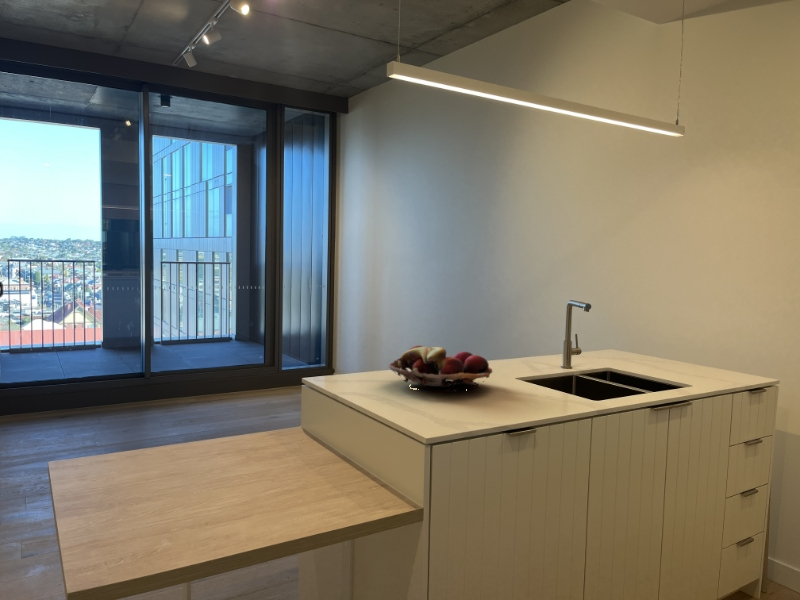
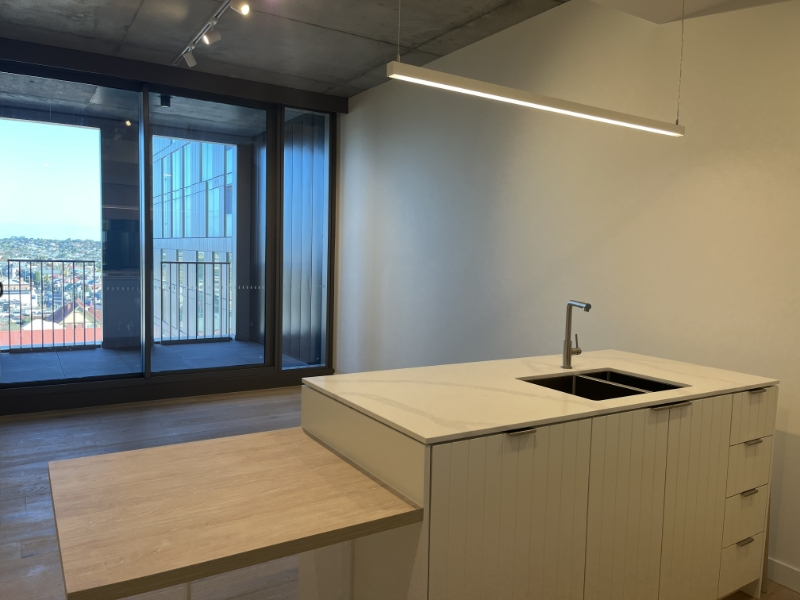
- fruit basket [388,344,493,393]
